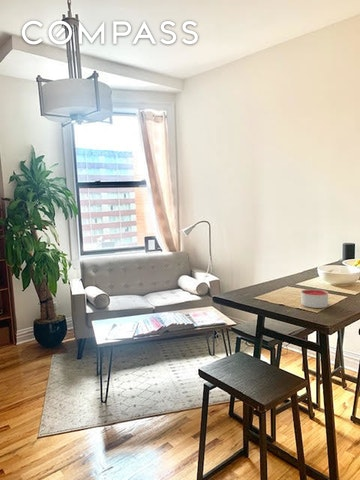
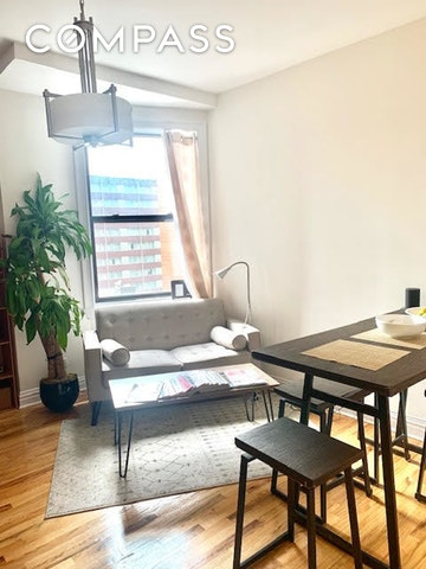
- candle [300,288,329,309]
